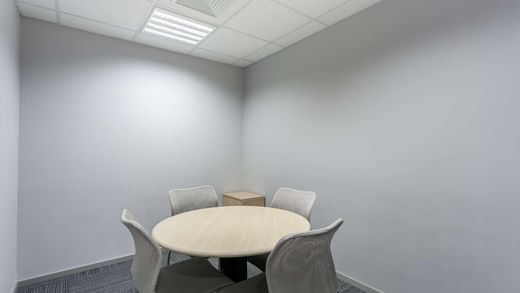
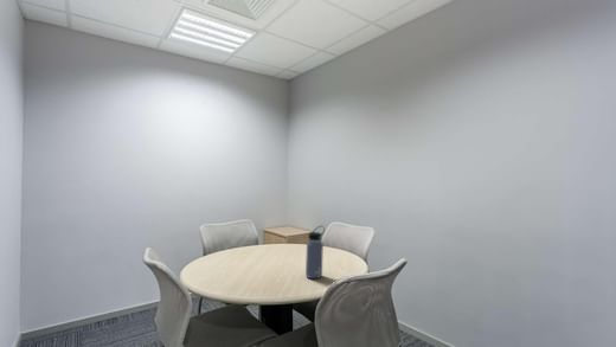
+ water bottle [304,225,326,279]
